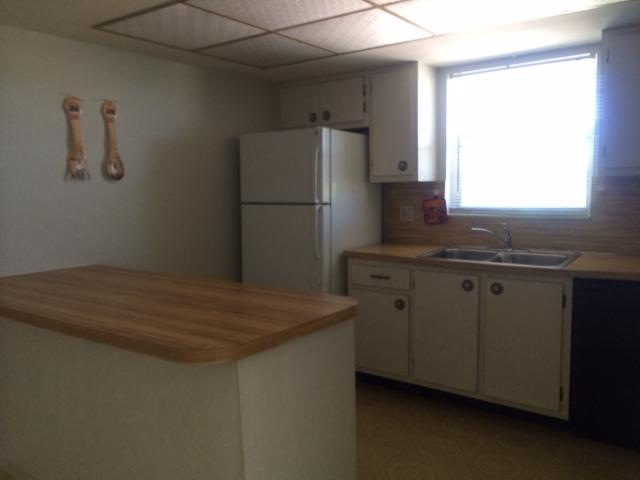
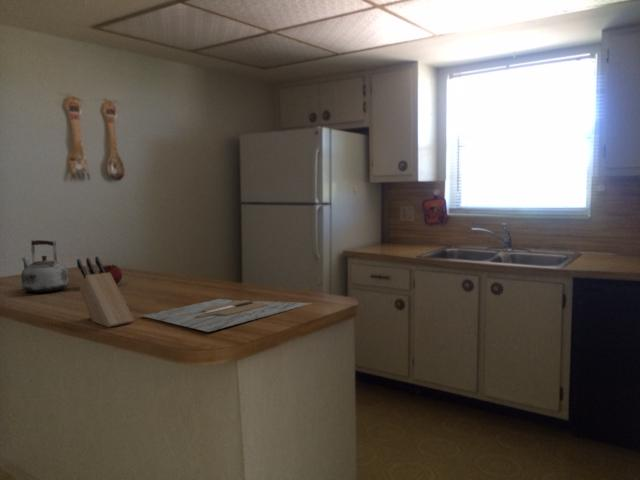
+ kettle [20,239,69,294]
+ knife block [76,255,135,328]
+ fruit [98,263,123,285]
+ cutting board [141,298,313,333]
